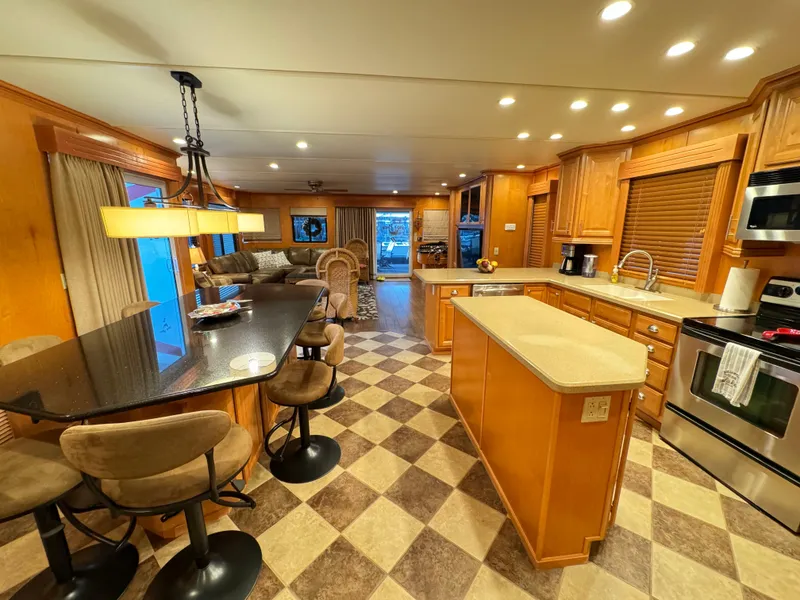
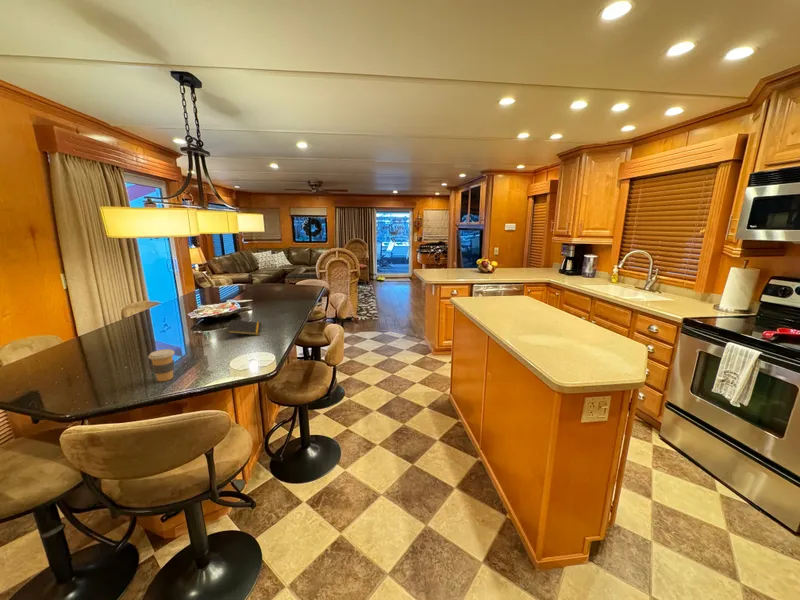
+ coffee cup [147,348,176,382]
+ notepad [225,319,262,340]
